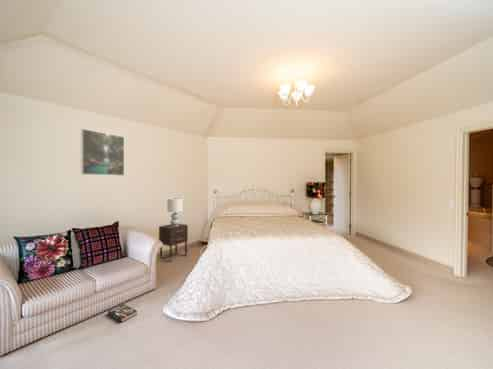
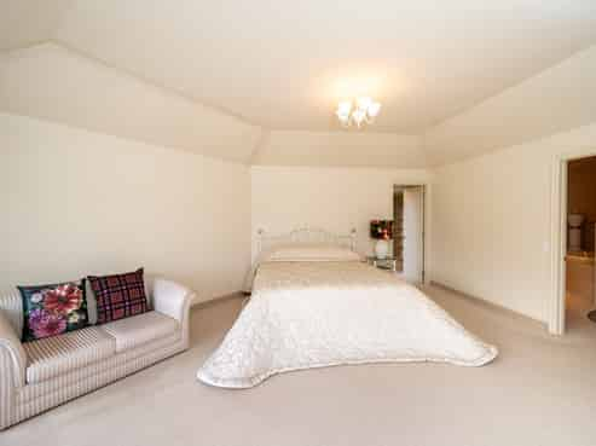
- book [107,303,138,323]
- lamp [166,196,184,226]
- nightstand [158,223,189,263]
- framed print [80,128,125,177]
